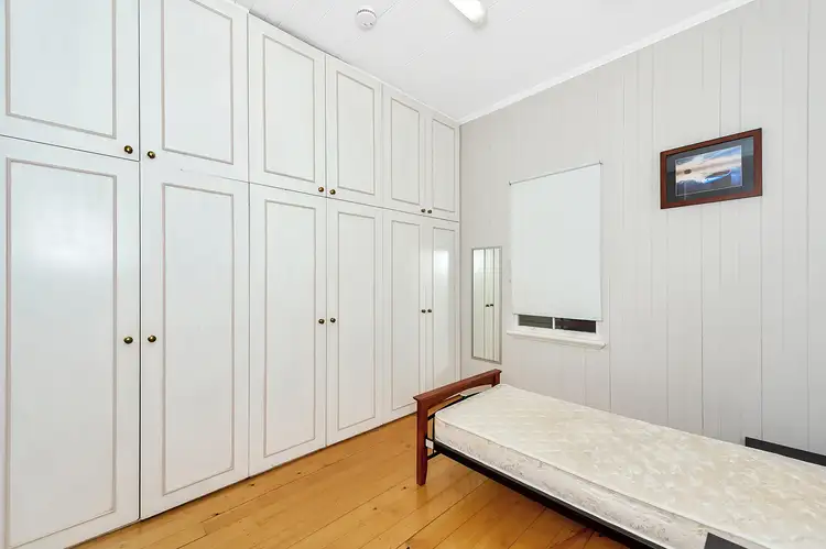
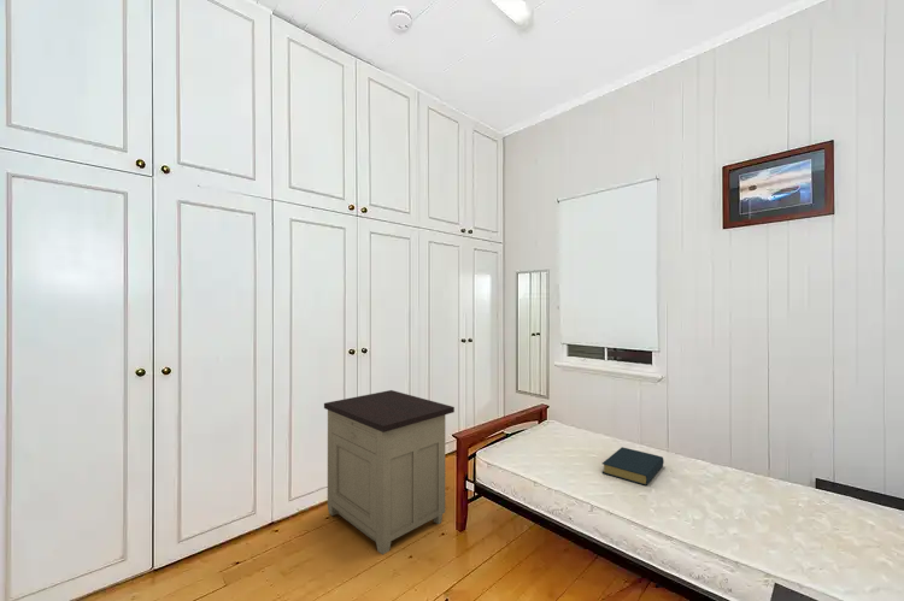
+ nightstand [323,389,456,555]
+ hardback book [601,447,665,487]
